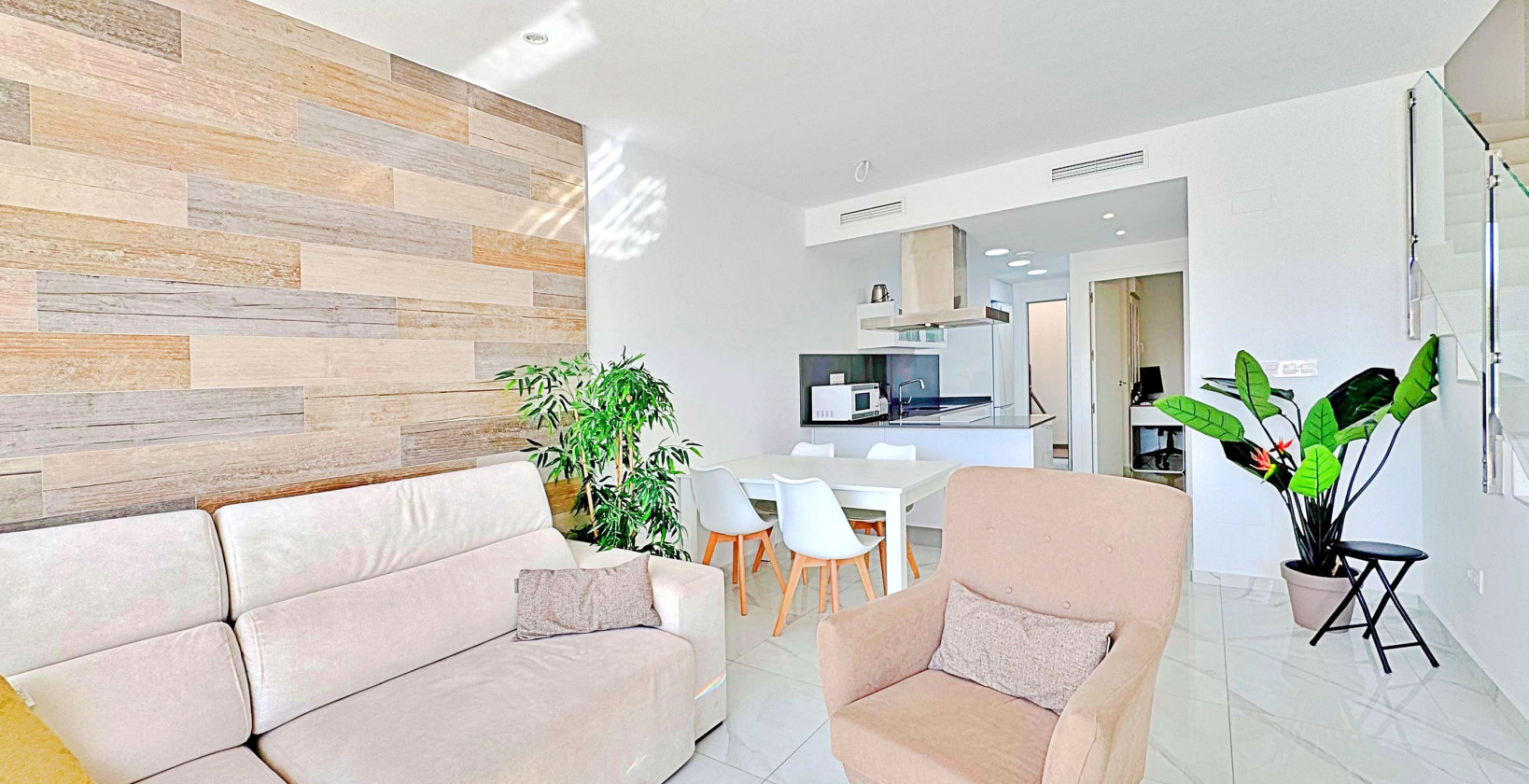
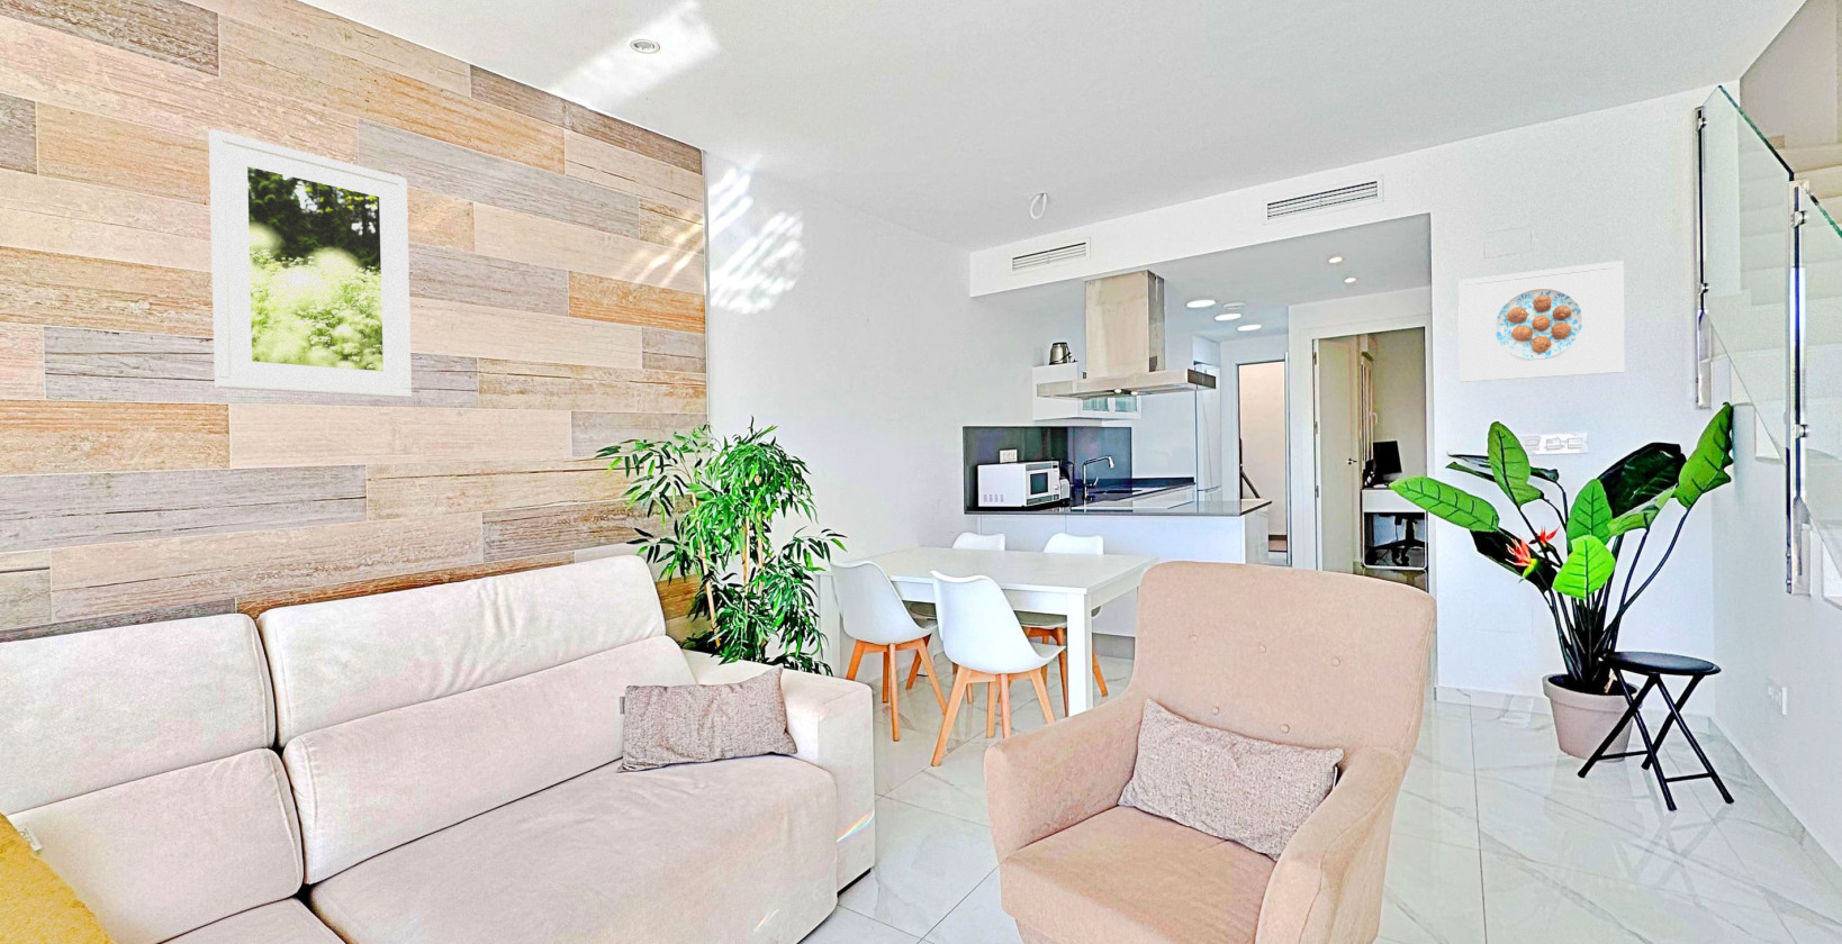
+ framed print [208,128,413,399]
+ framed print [1458,260,1626,383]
